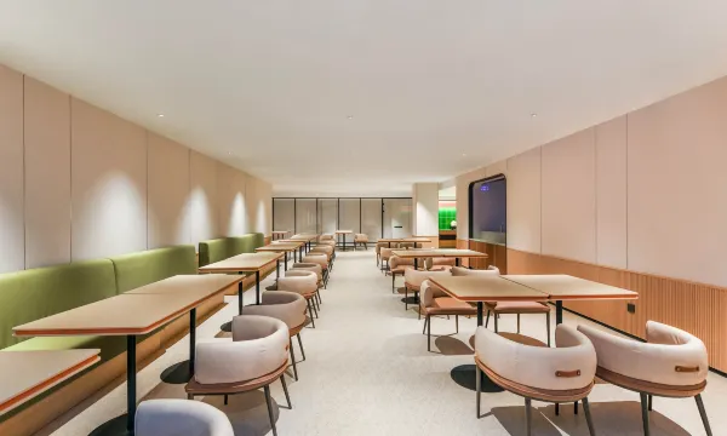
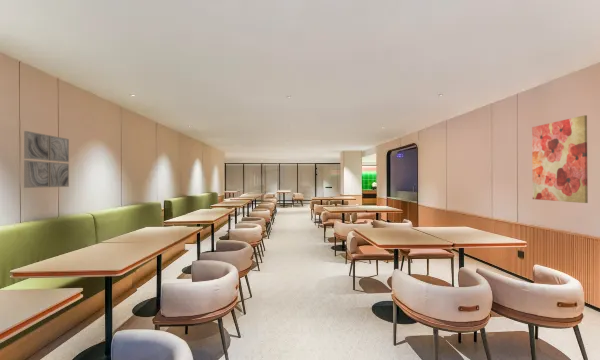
+ wall art [23,130,70,189]
+ wall art [531,114,589,204]
